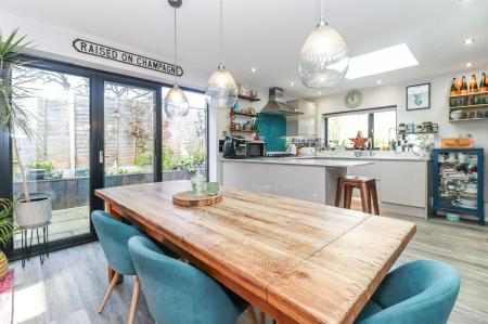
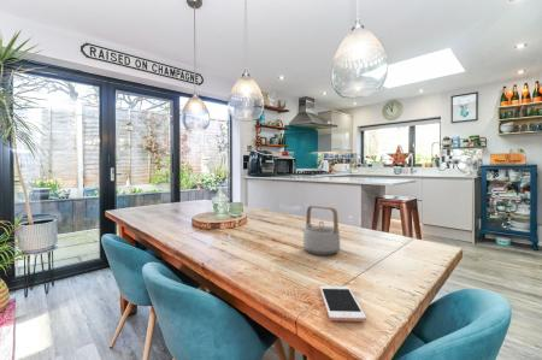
+ teapot [300,205,341,256]
+ cell phone [319,285,367,323]
